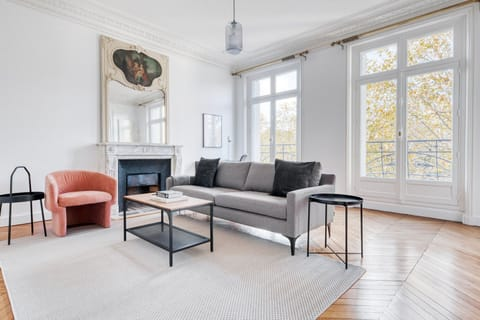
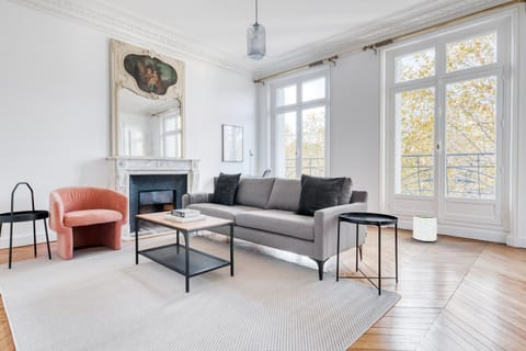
+ plant pot [412,214,437,242]
